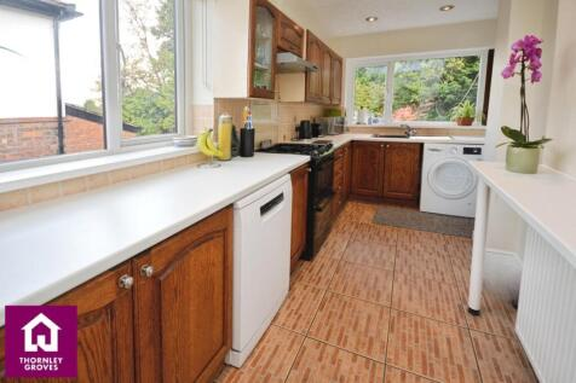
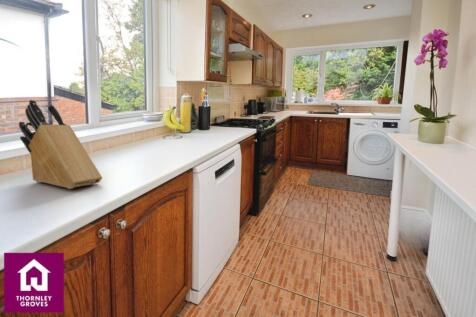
+ knife block [18,99,103,190]
